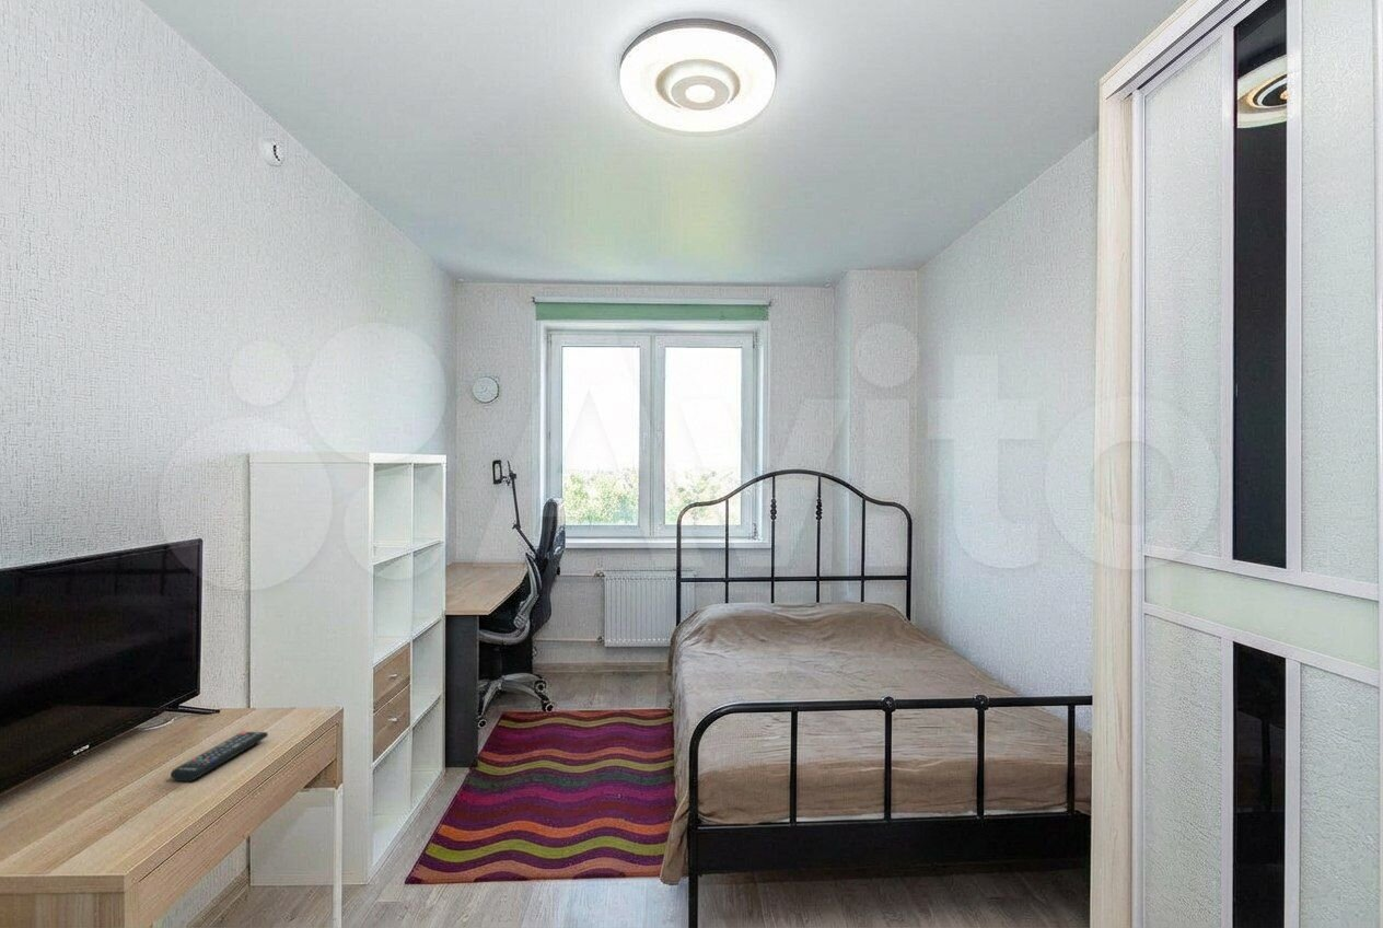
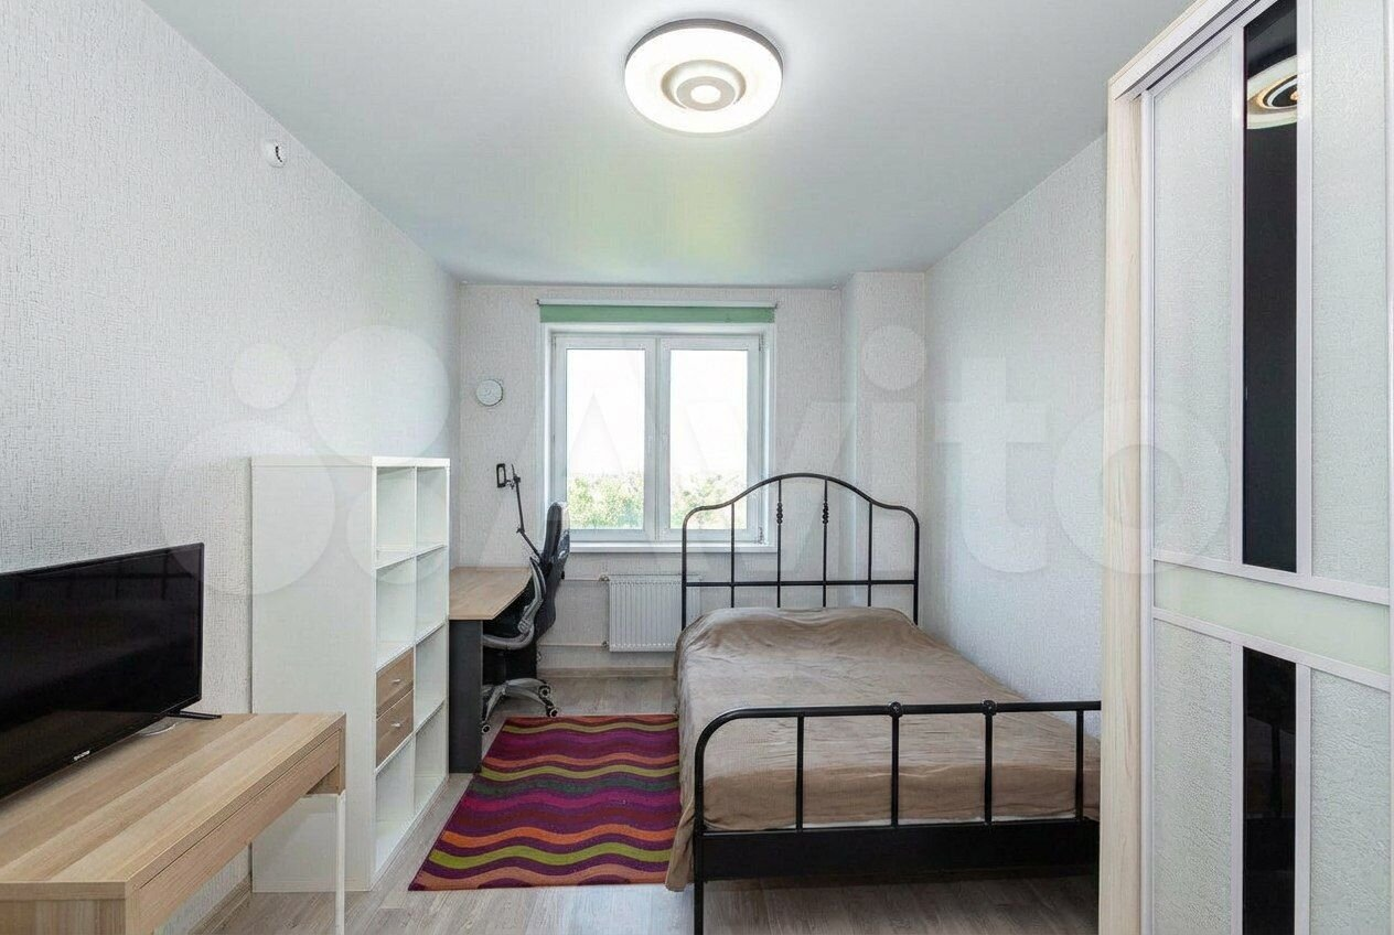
- remote control [170,731,269,782]
